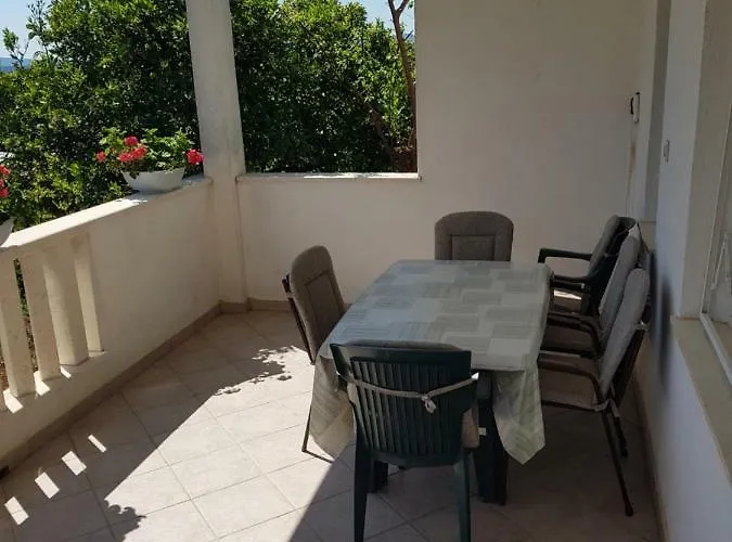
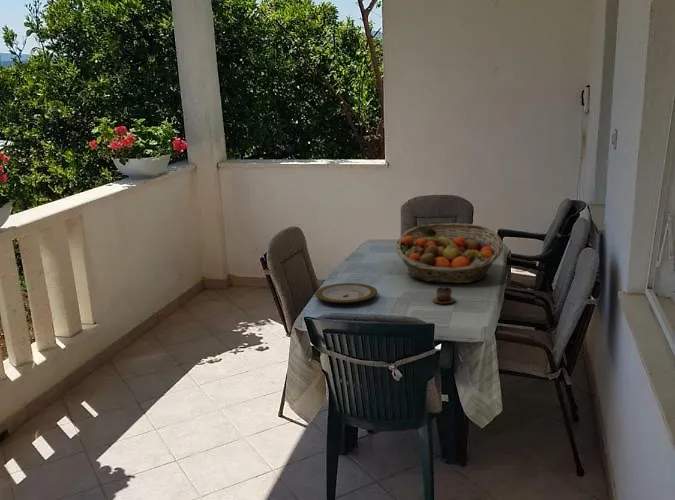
+ fruit basket [395,222,504,284]
+ cup [432,286,456,305]
+ plate [314,282,378,304]
